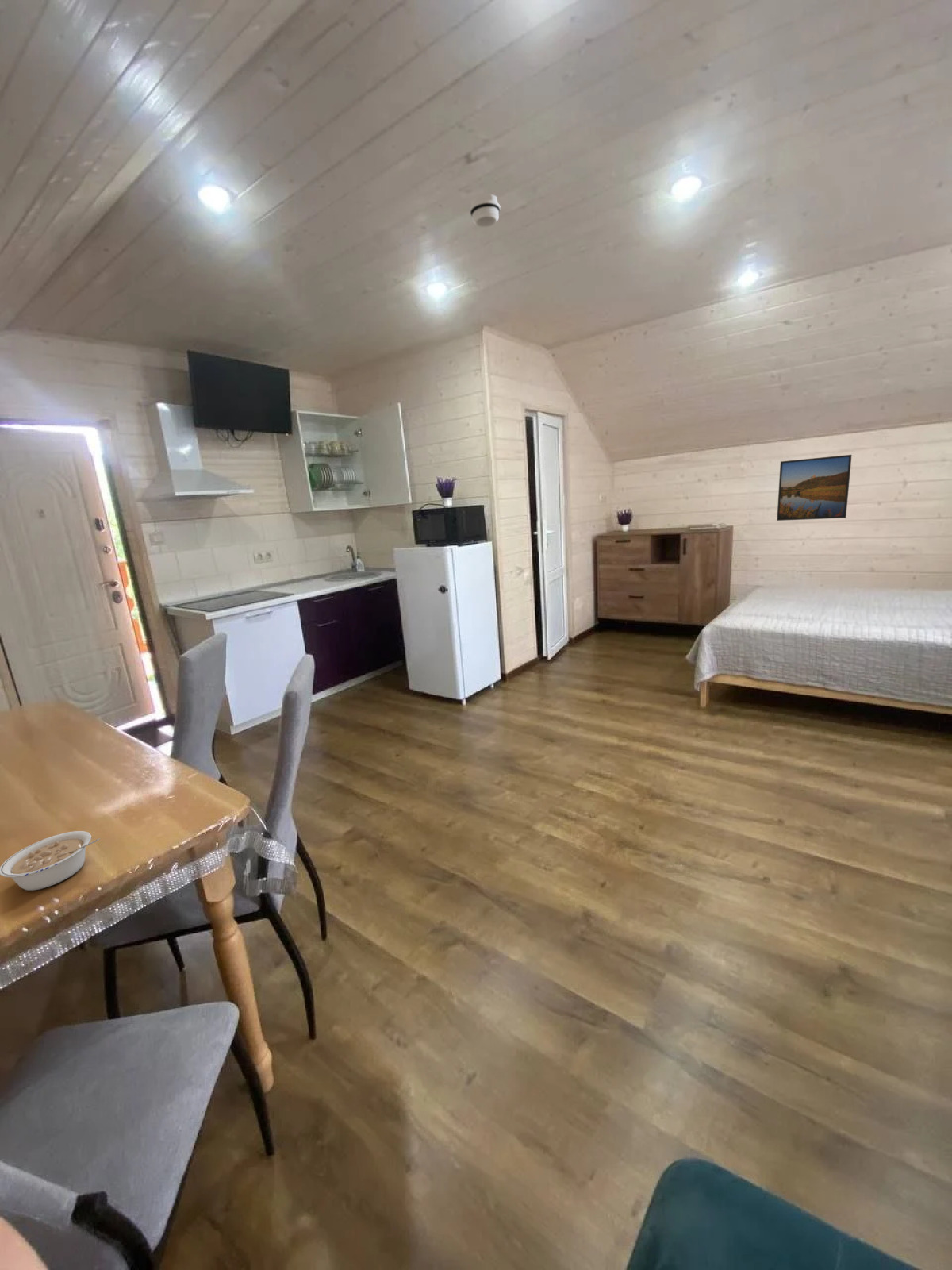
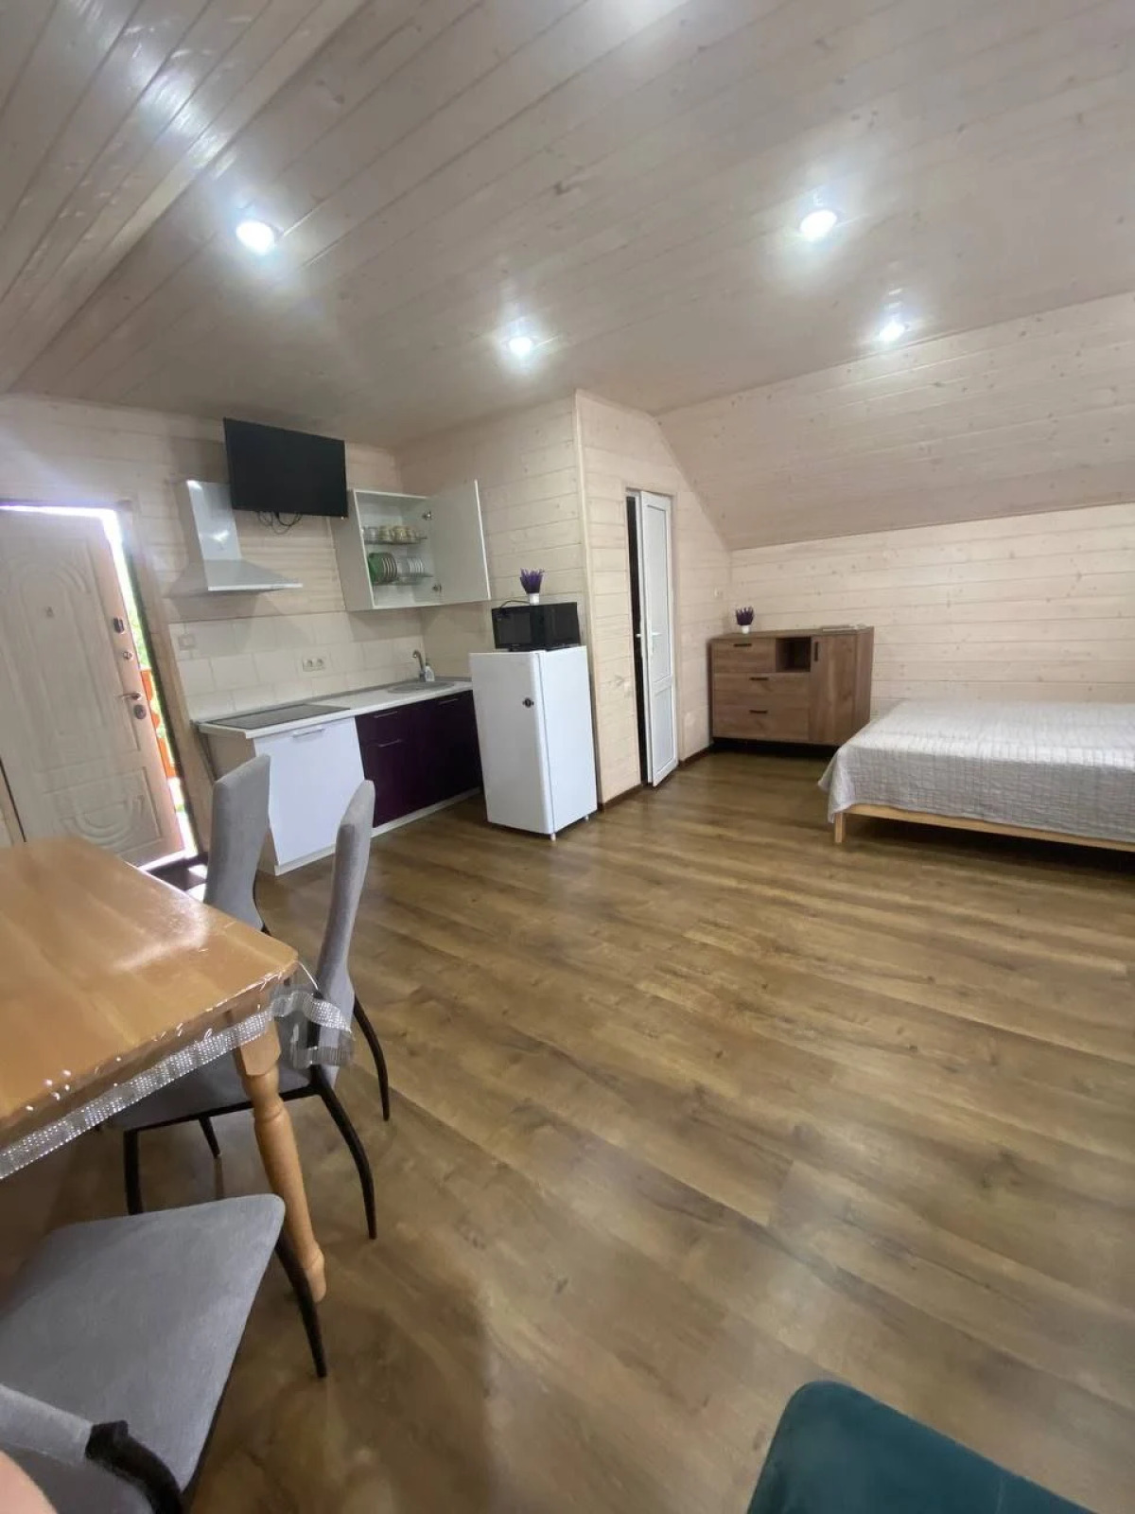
- legume [0,830,101,891]
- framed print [776,454,853,521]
- smoke detector [469,193,501,228]
